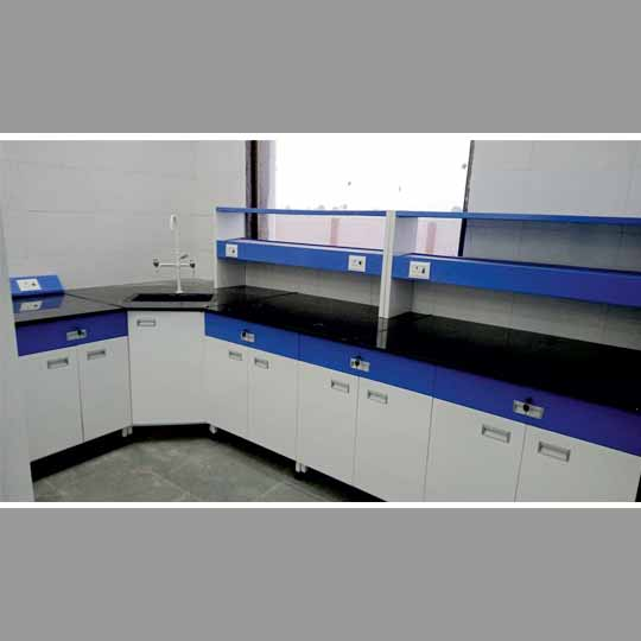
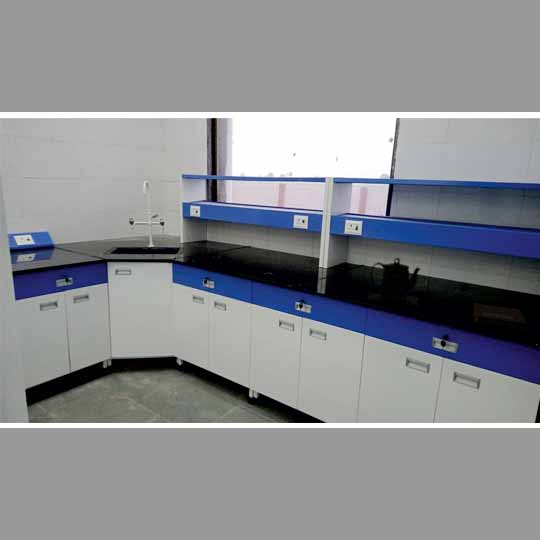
+ teapot [365,257,422,306]
+ notebook [472,302,530,332]
